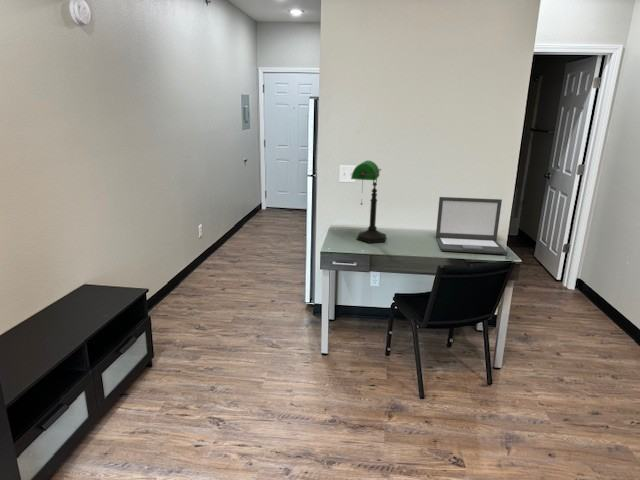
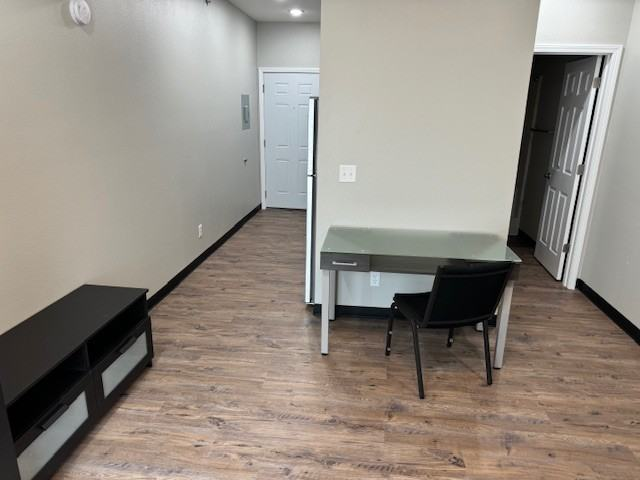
- desk lamp [350,159,387,244]
- laptop [435,196,509,255]
